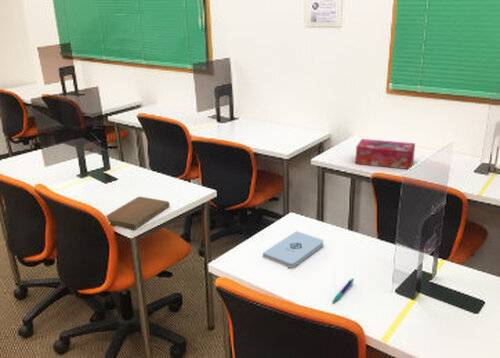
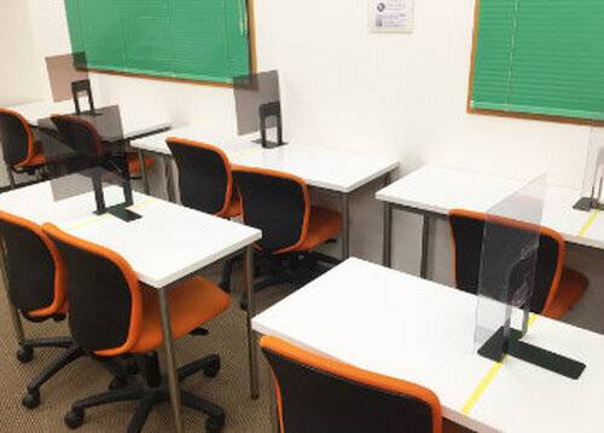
- notebook [105,196,171,231]
- tissue box [354,138,416,170]
- pen [331,277,355,304]
- notepad [262,230,324,269]
